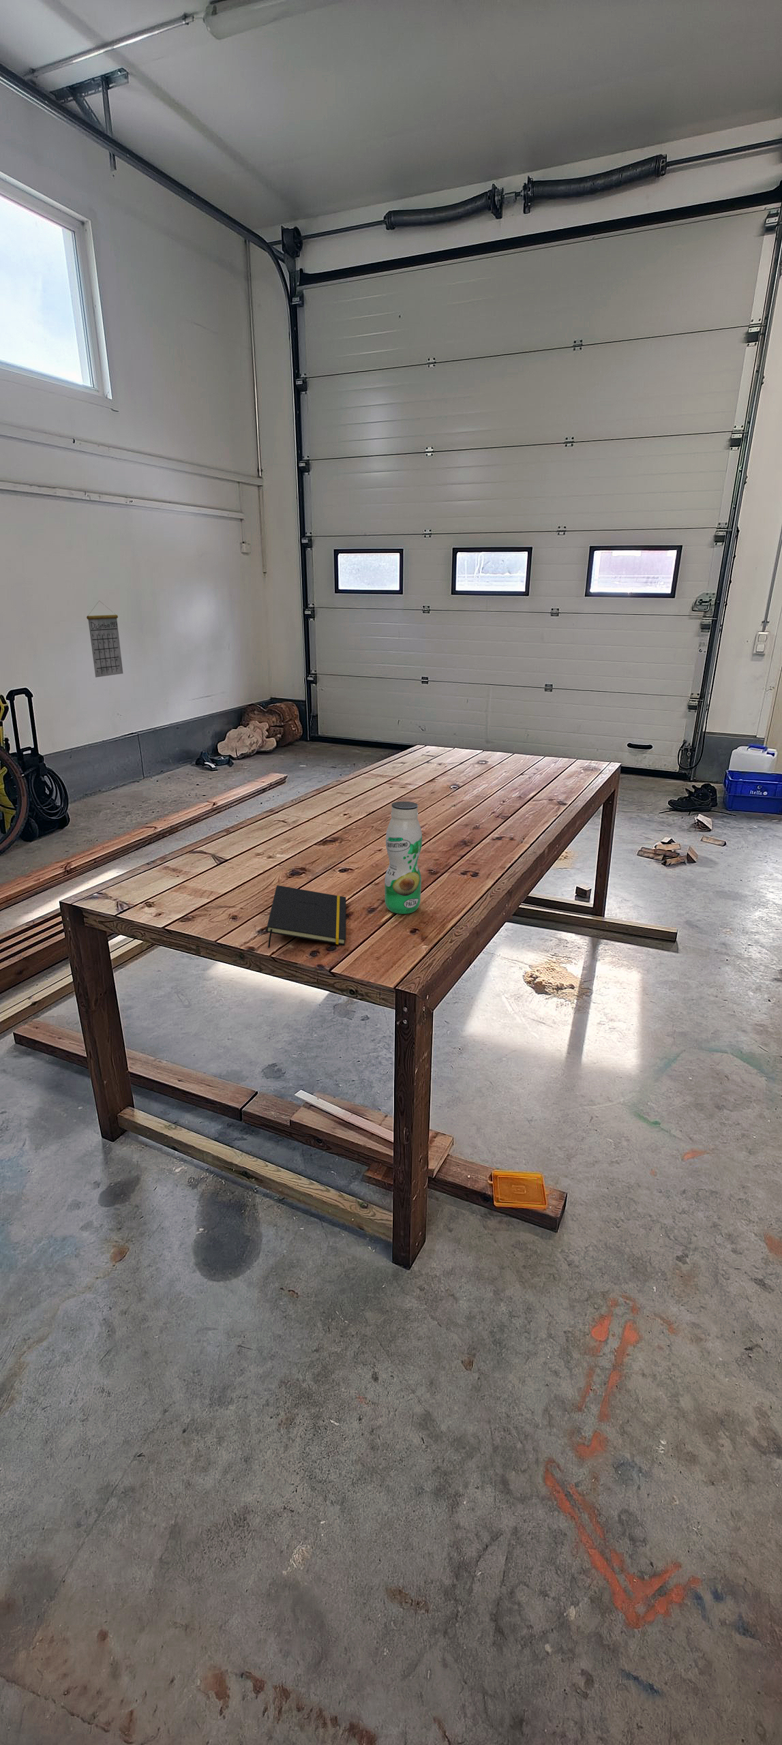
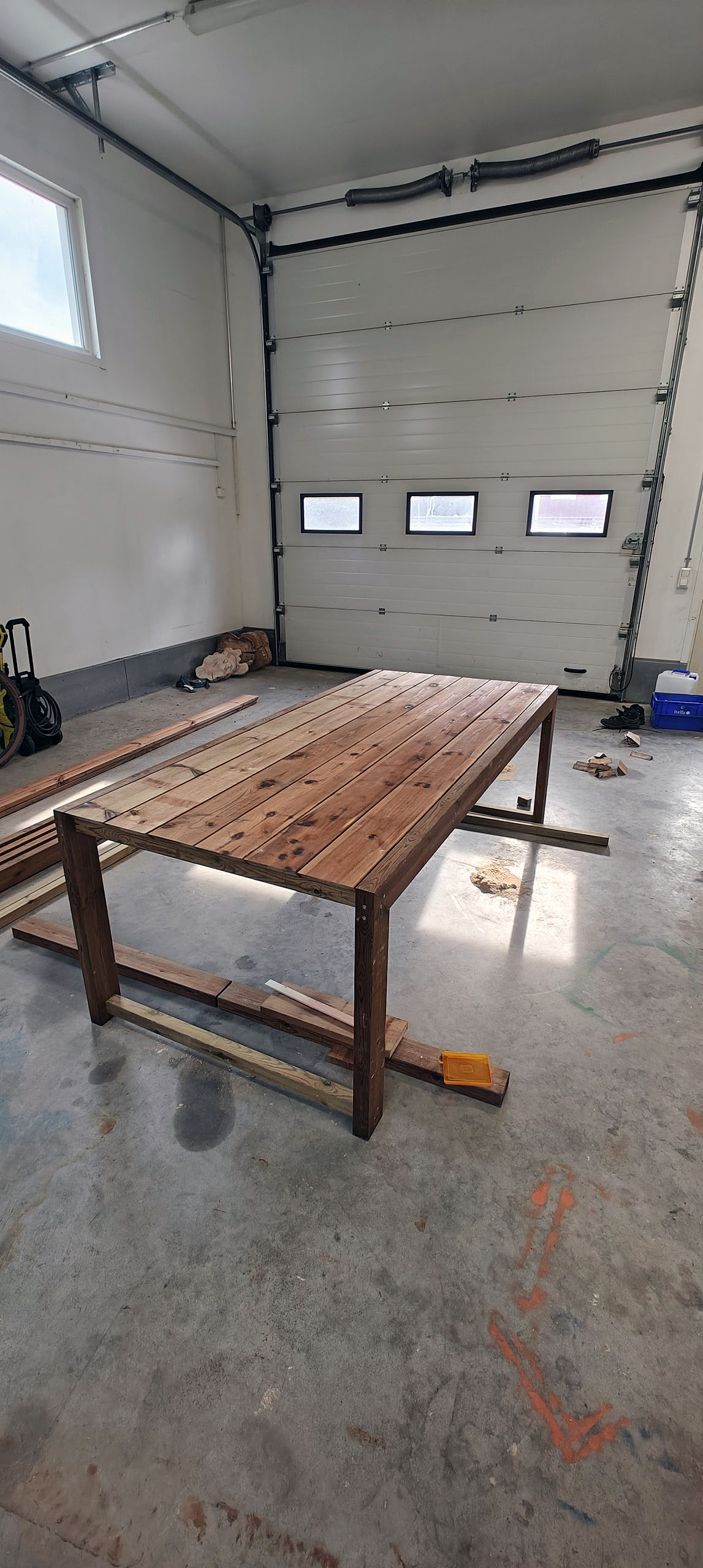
- notepad [266,885,346,948]
- beverage bottle [384,801,423,915]
- calendar [86,601,123,678]
